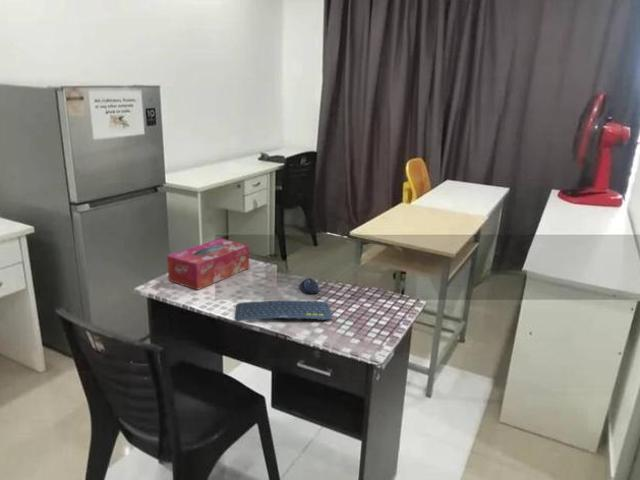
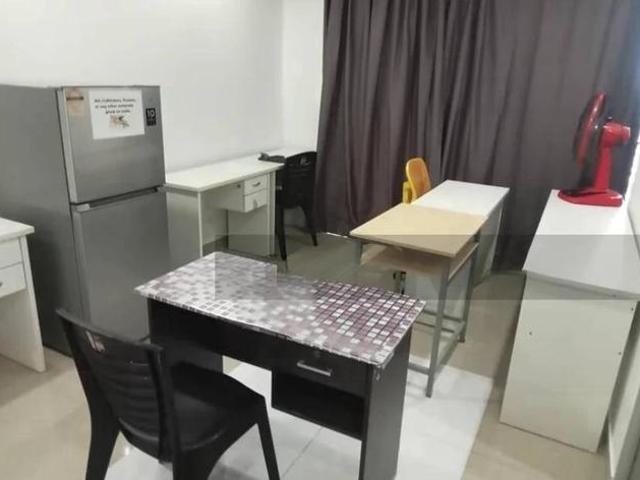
- tissue box [166,237,250,291]
- keyboard [233,299,333,323]
- computer mouse [298,277,319,295]
